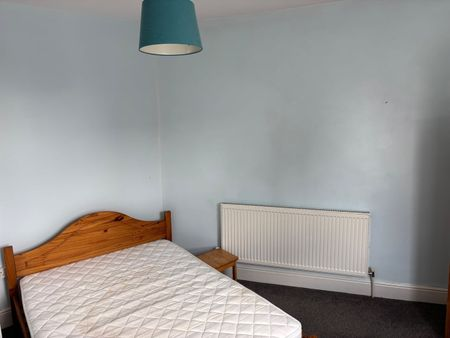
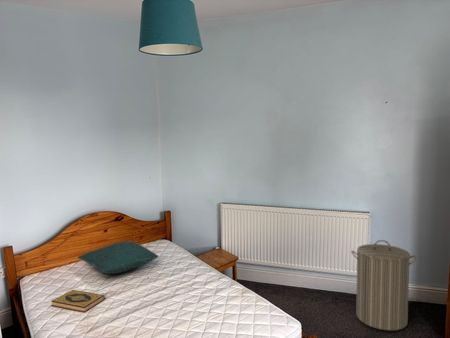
+ pillow [77,240,159,275]
+ hardback book [50,289,106,313]
+ laundry hamper [350,239,417,332]
